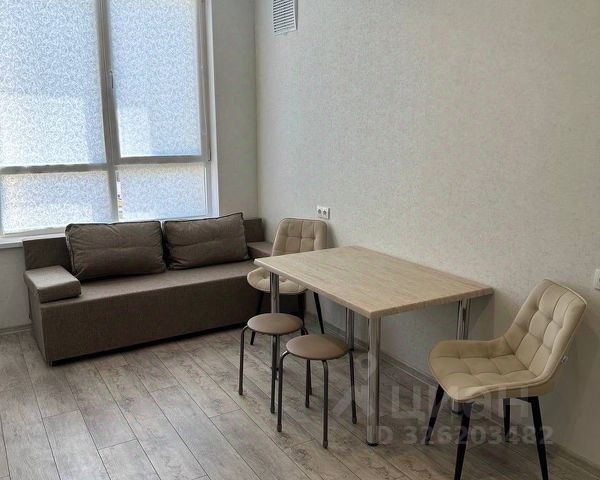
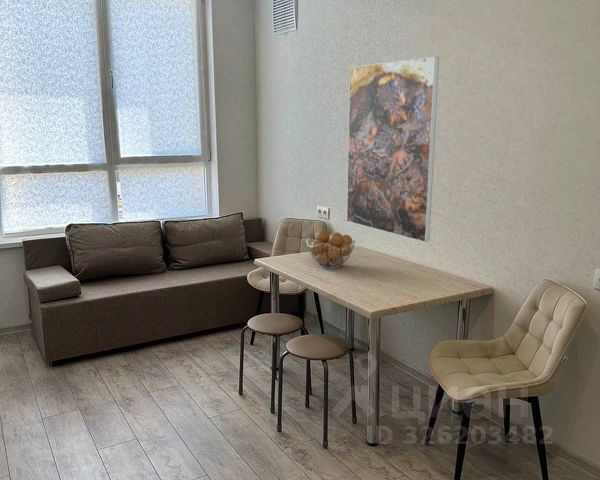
+ fruit basket [306,229,356,270]
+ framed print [346,55,440,243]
